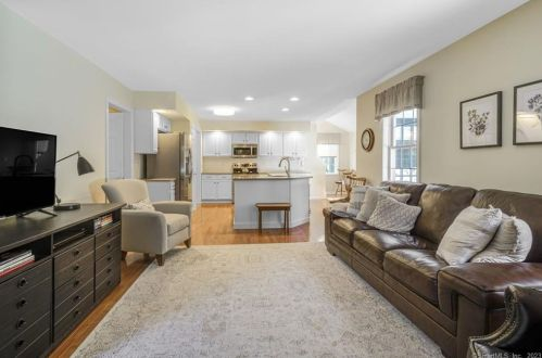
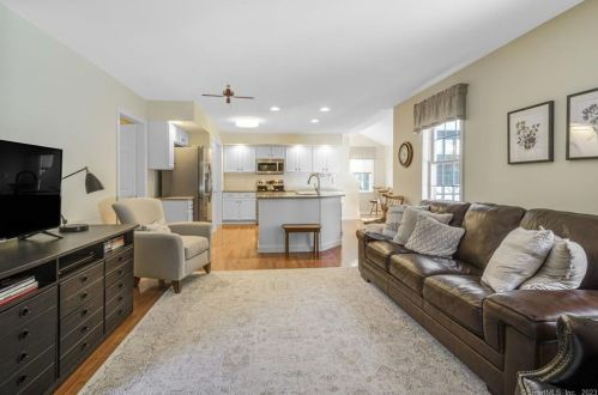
+ ceiling fan [201,84,255,109]
